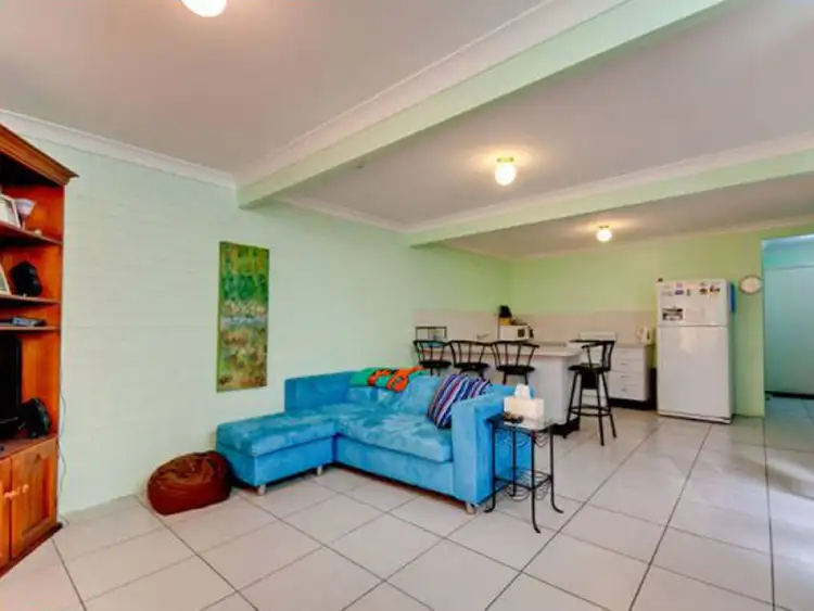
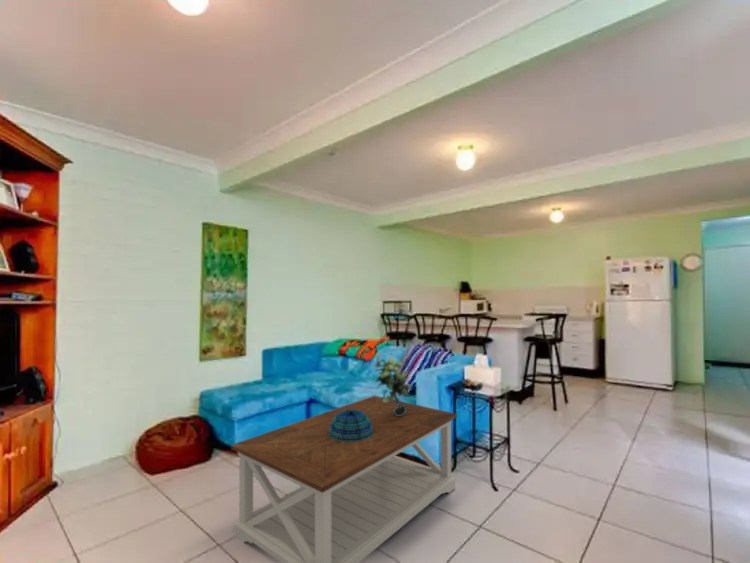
+ coffee table [230,394,458,563]
+ decorative bowl [329,409,373,442]
+ potted plant [371,351,413,416]
